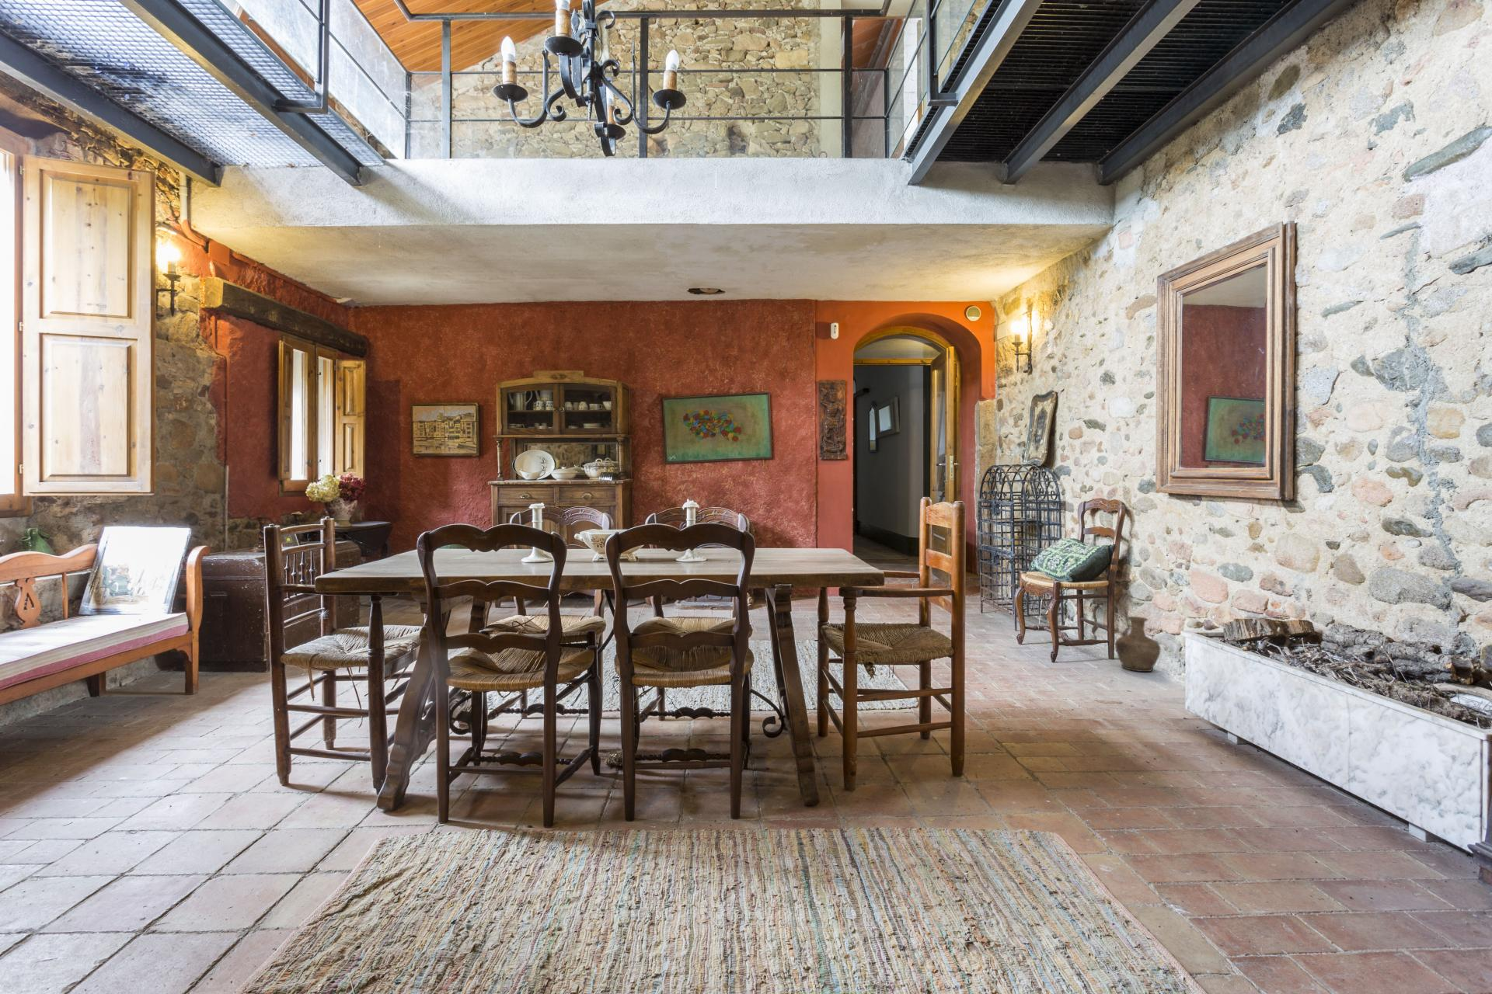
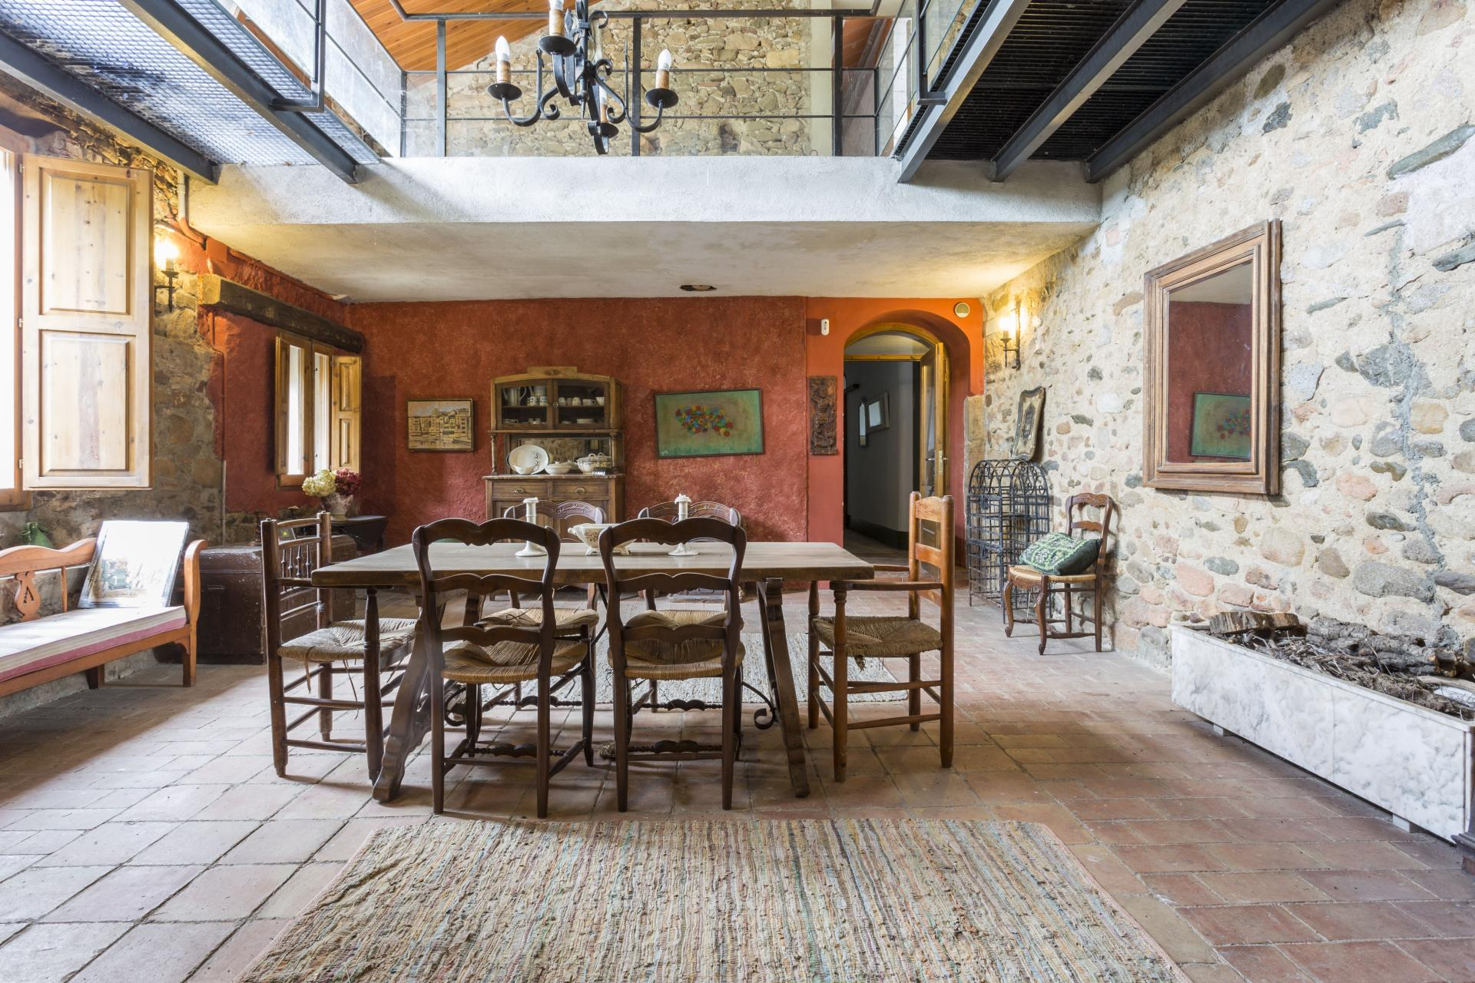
- vase [1115,616,1162,672]
